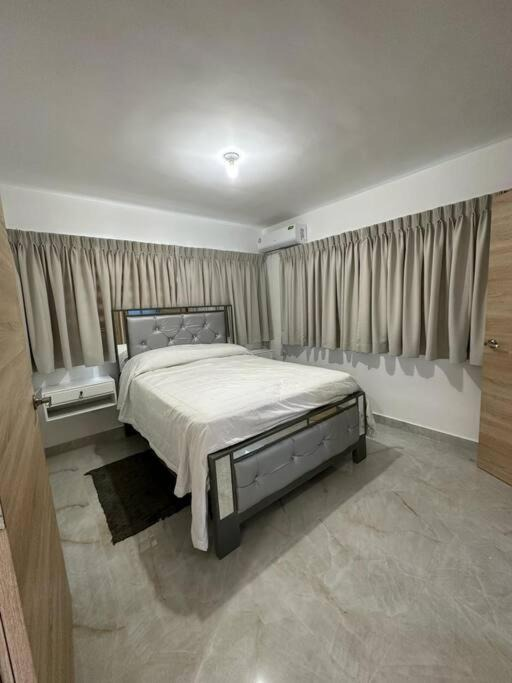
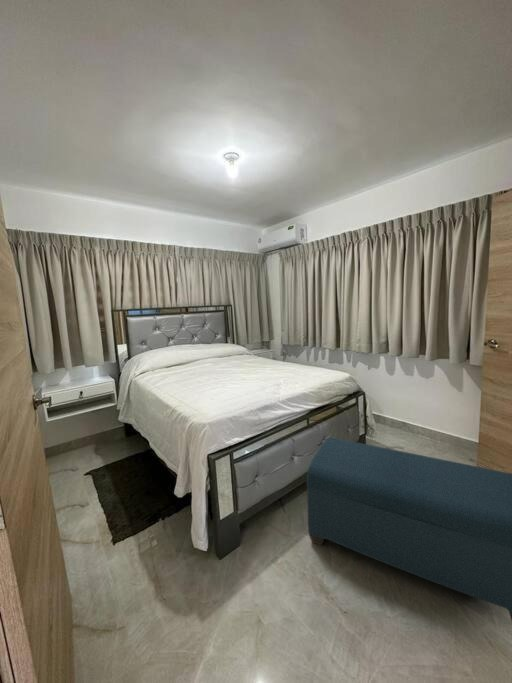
+ bench [306,437,512,622]
